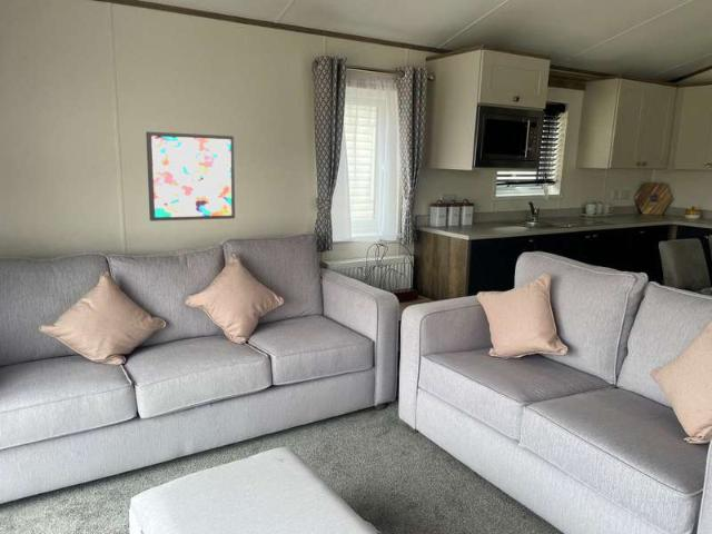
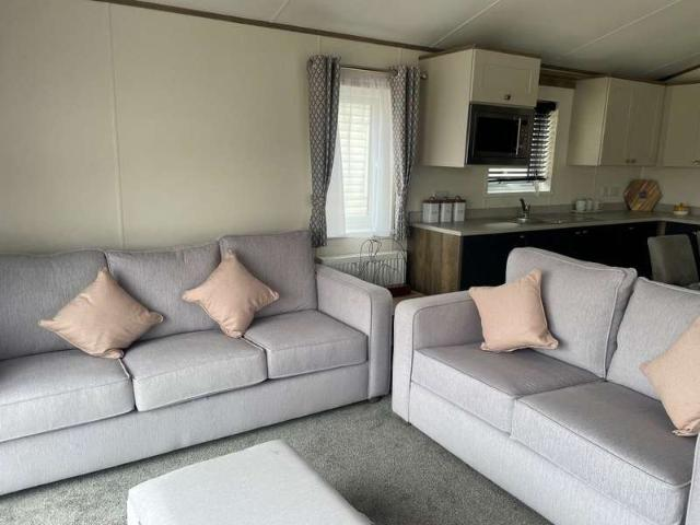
- wall art [145,130,236,222]
